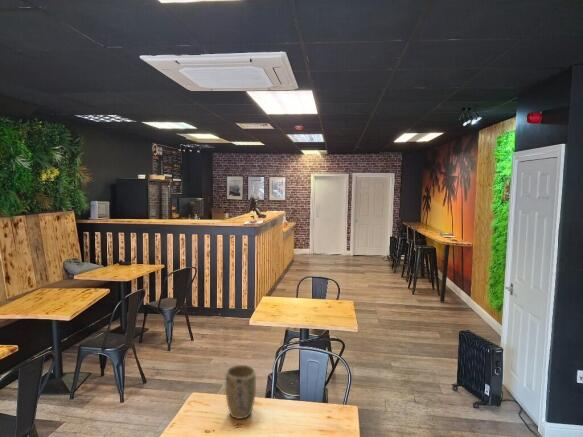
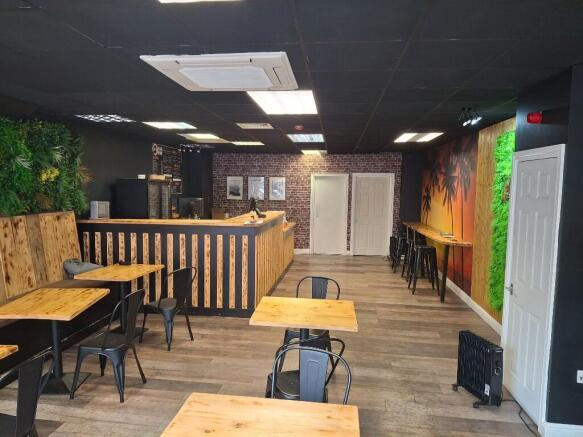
- plant pot [225,364,257,420]
